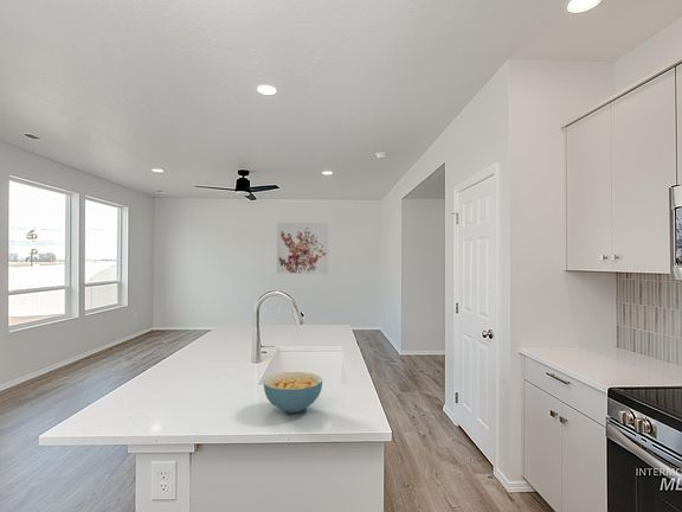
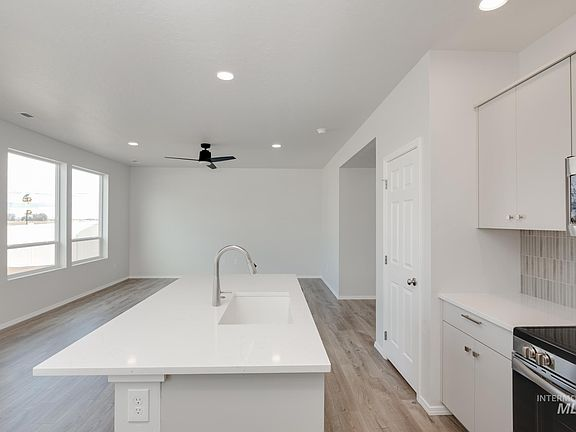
- cereal bowl [263,371,323,414]
- wall art [276,222,329,275]
